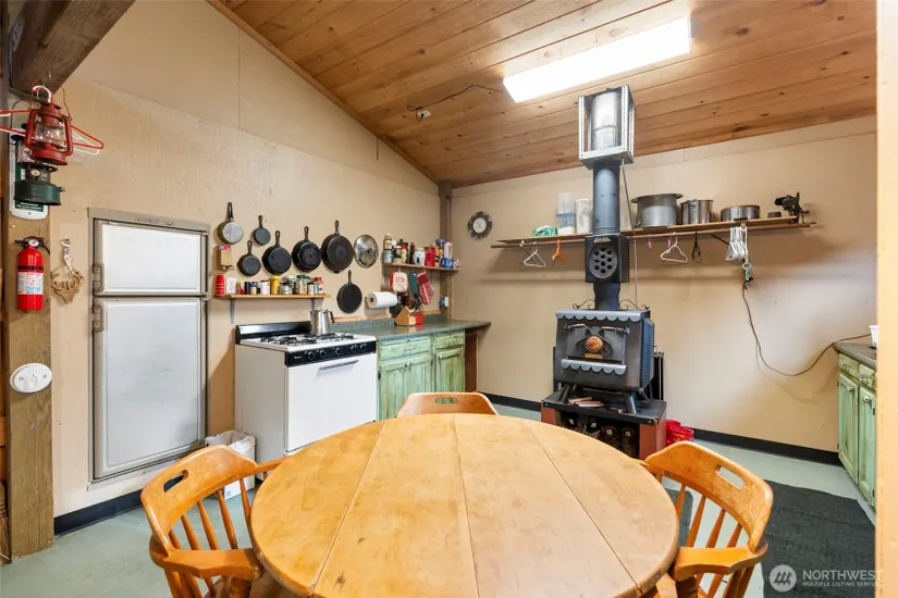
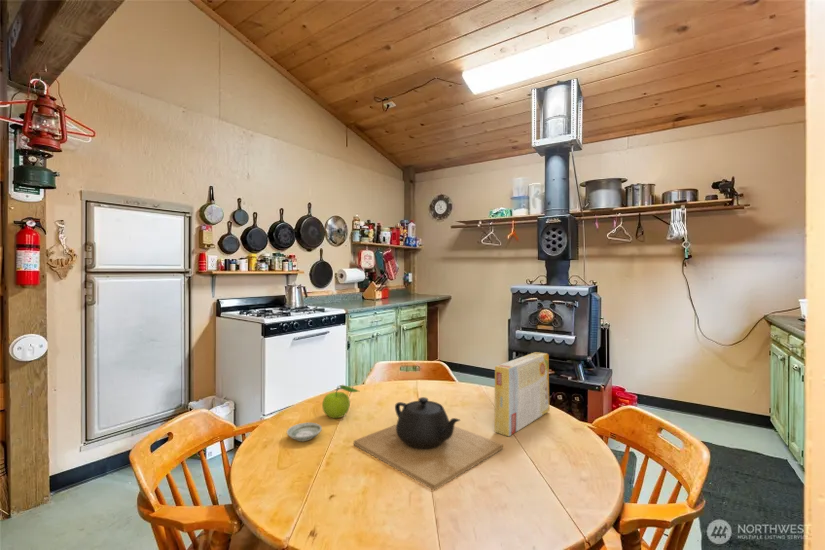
+ saucer [286,422,323,442]
+ cereal box [493,351,550,438]
+ fruit [321,384,359,419]
+ teapot [353,396,504,491]
